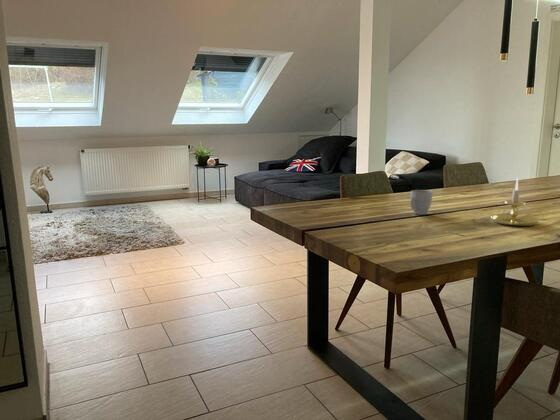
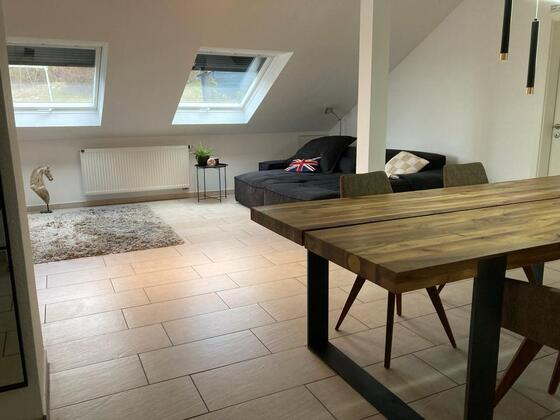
- candle holder [489,177,550,227]
- mug [409,189,433,216]
